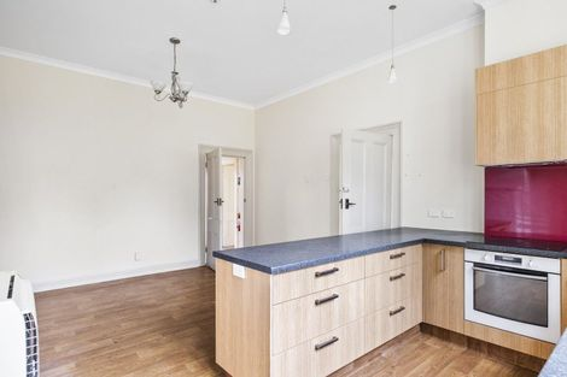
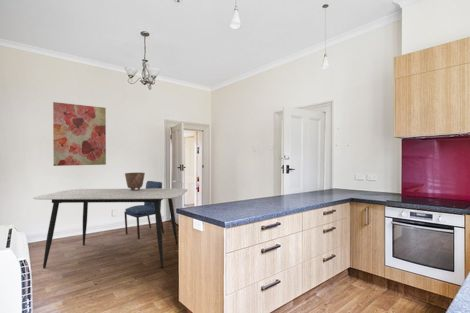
+ dining chair [123,180,165,240]
+ wall art [52,101,107,167]
+ ceramic pot [124,172,146,191]
+ dining table [32,187,189,270]
